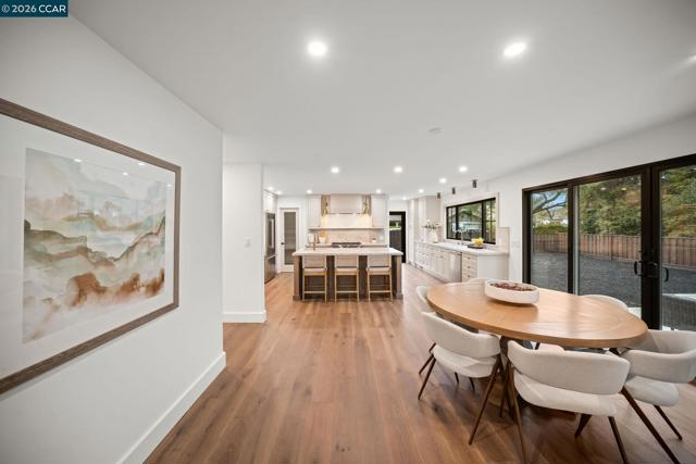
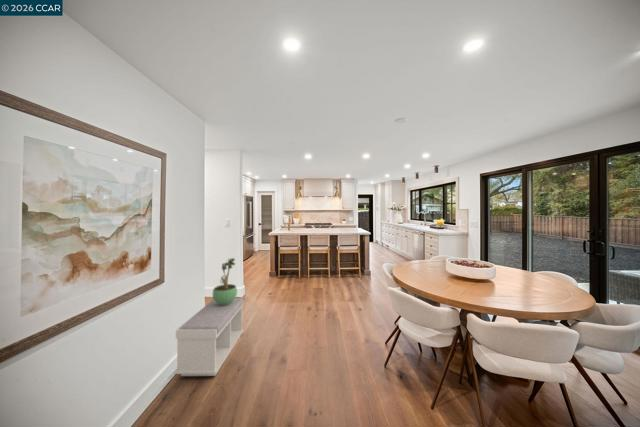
+ potted plant [212,257,238,305]
+ bench [175,297,244,377]
